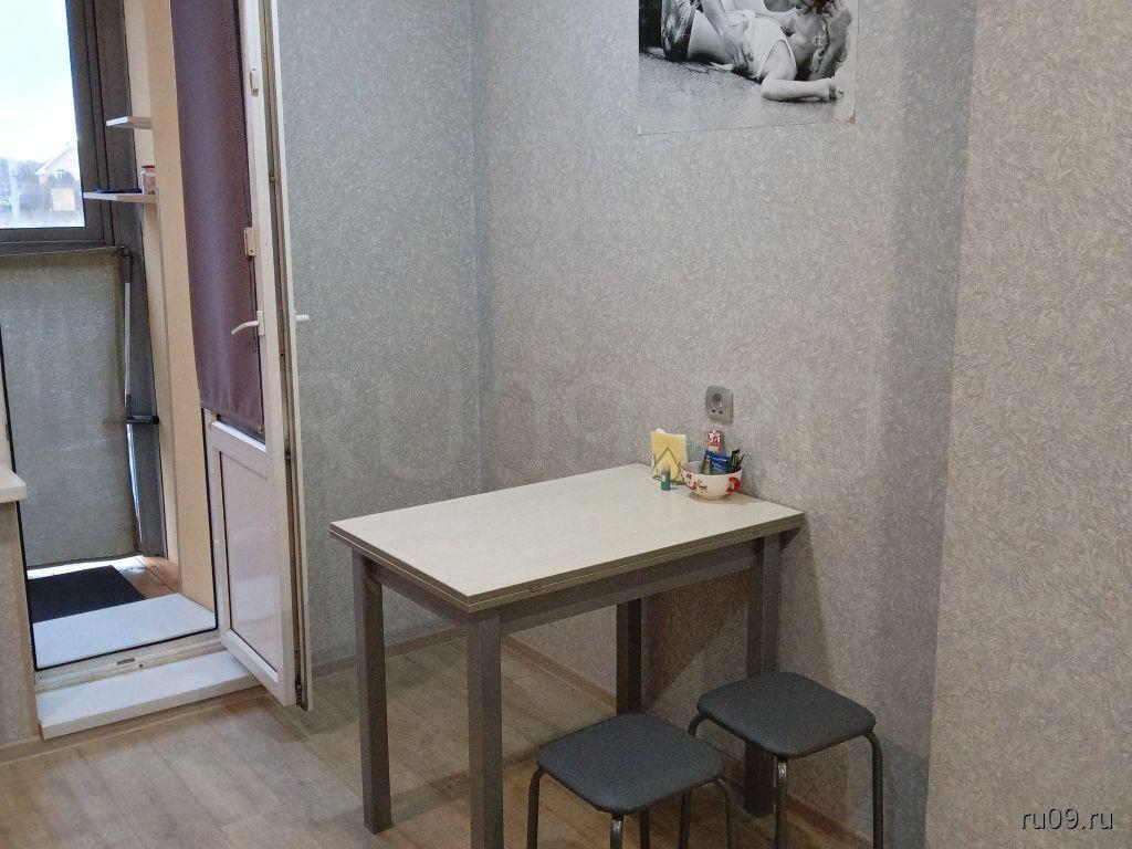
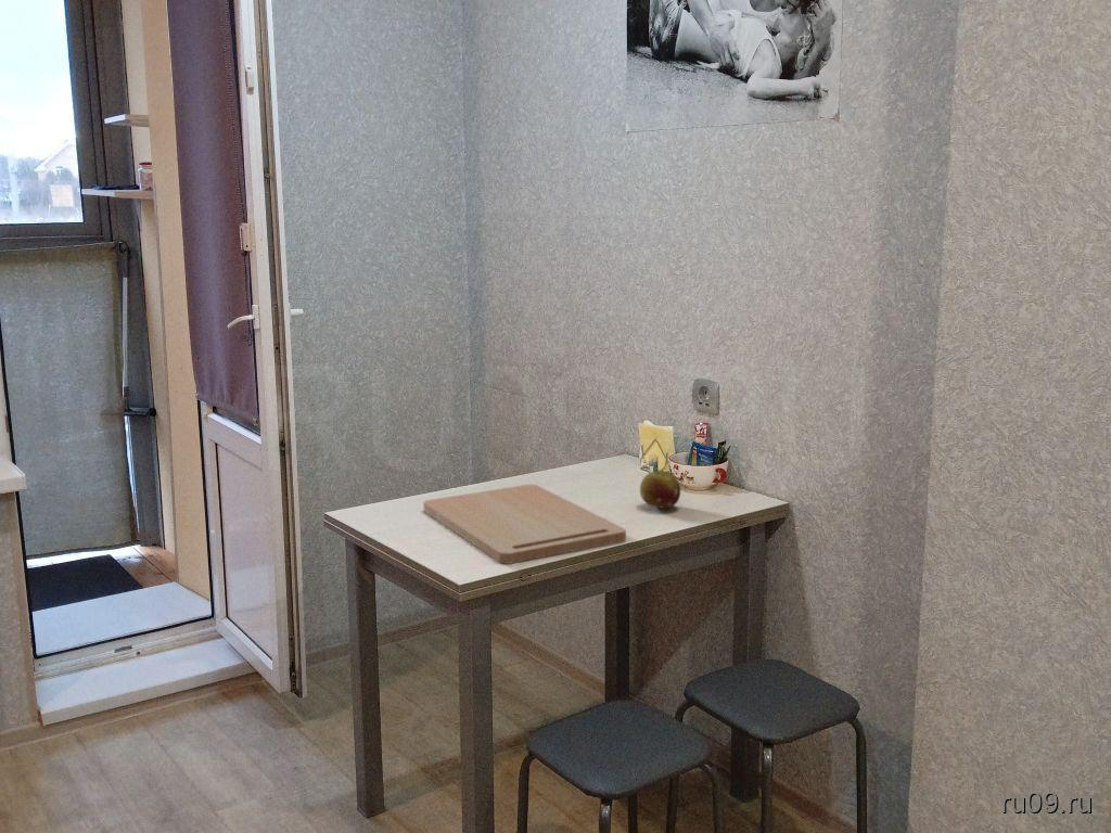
+ fruit [639,471,681,509]
+ cutting board [422,484,627,565]
